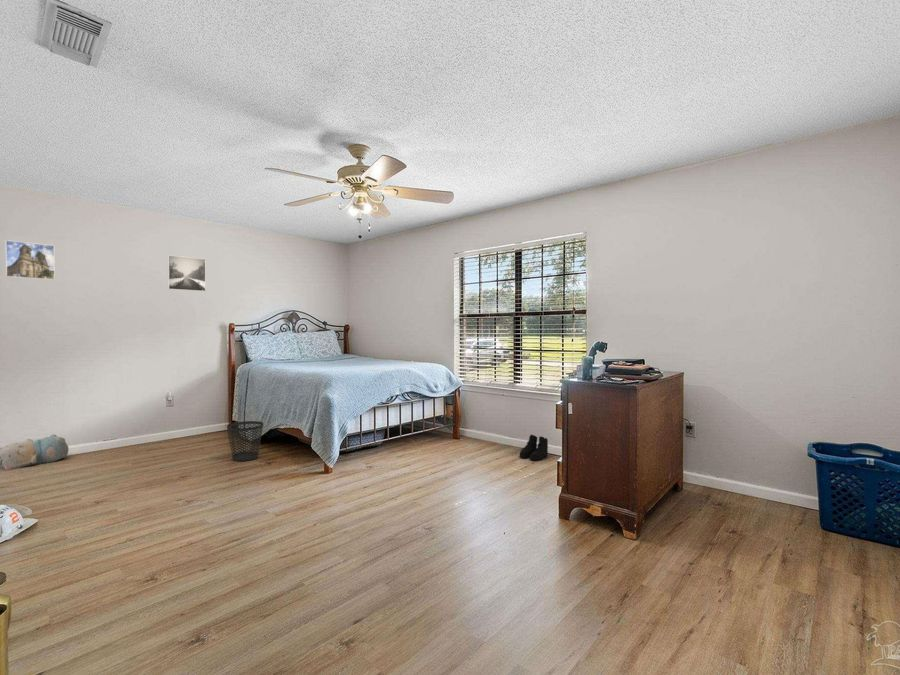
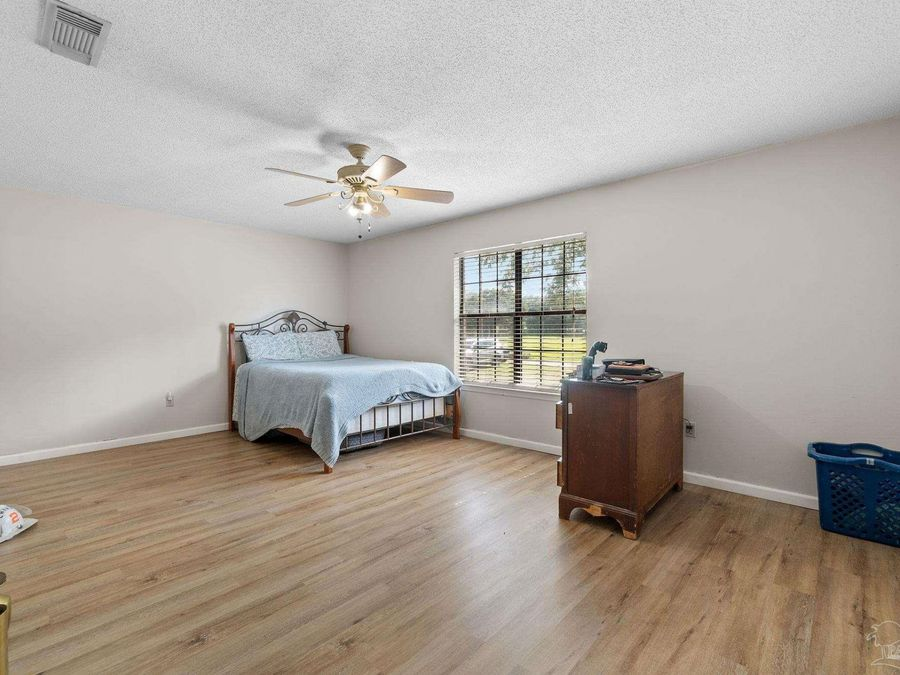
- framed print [167,254,207,292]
- wastebasket [226,420,264,462]
- boots [519,434,549,462]
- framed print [5,239,56,281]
- plush toy [0,433,69,471]
